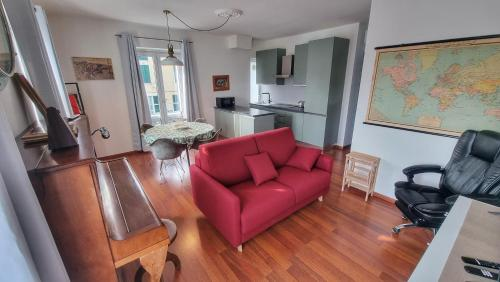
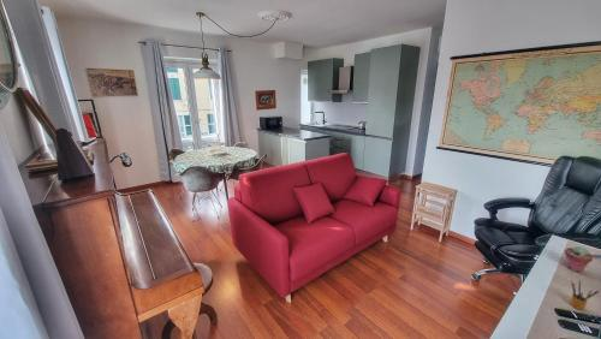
+ pencil box [569,279,600,311]
+ potted succulent [564,245,594,273]
